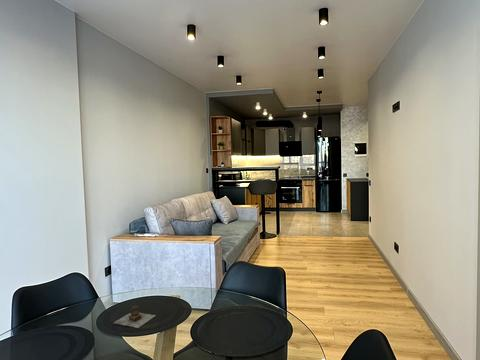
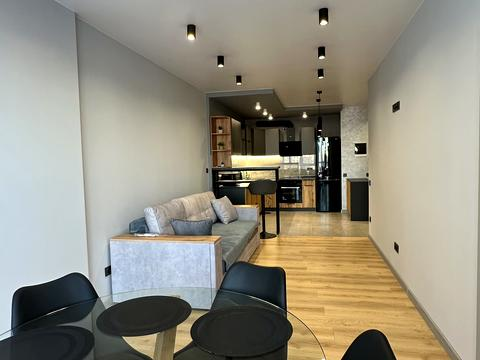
- teapot [114,304,157,329]
